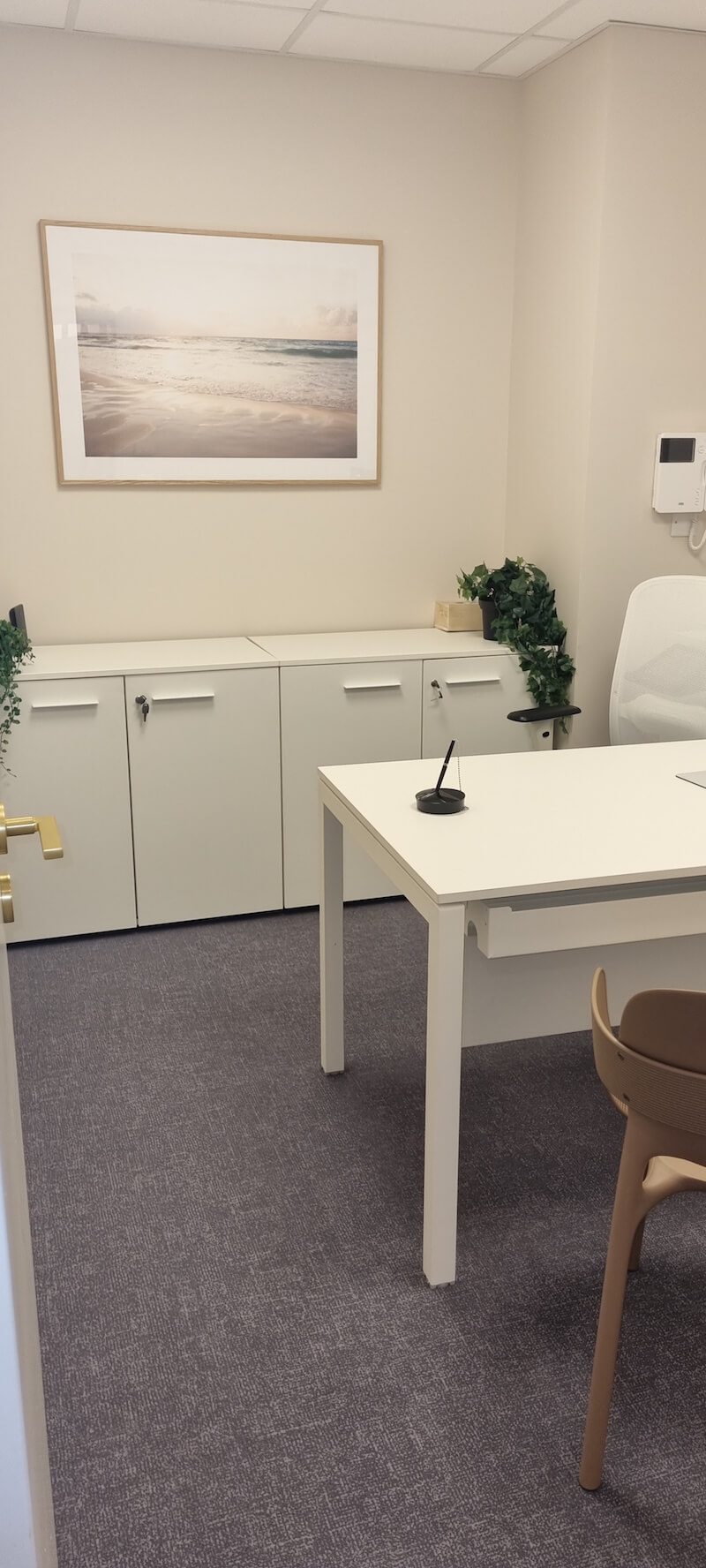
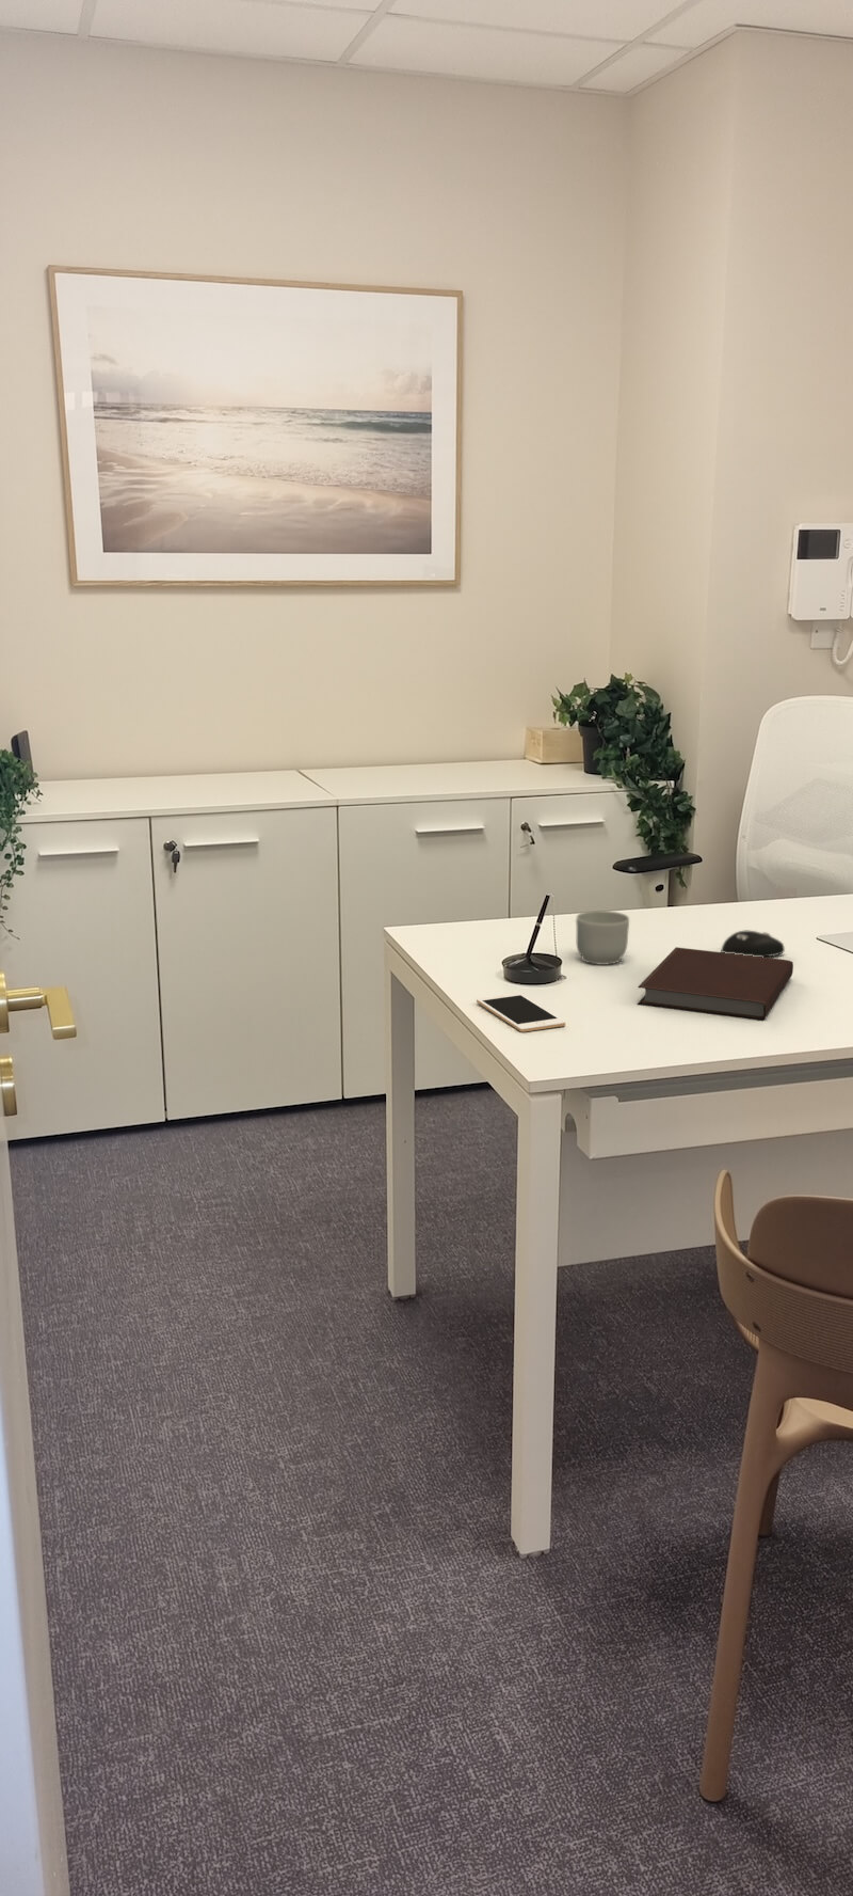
+ mug [575,909,631,966]
+ notebook [637,947,794,1022]
+ computer mouse [720,930,785,958]
+ cell phone [476,992,567,1034]
